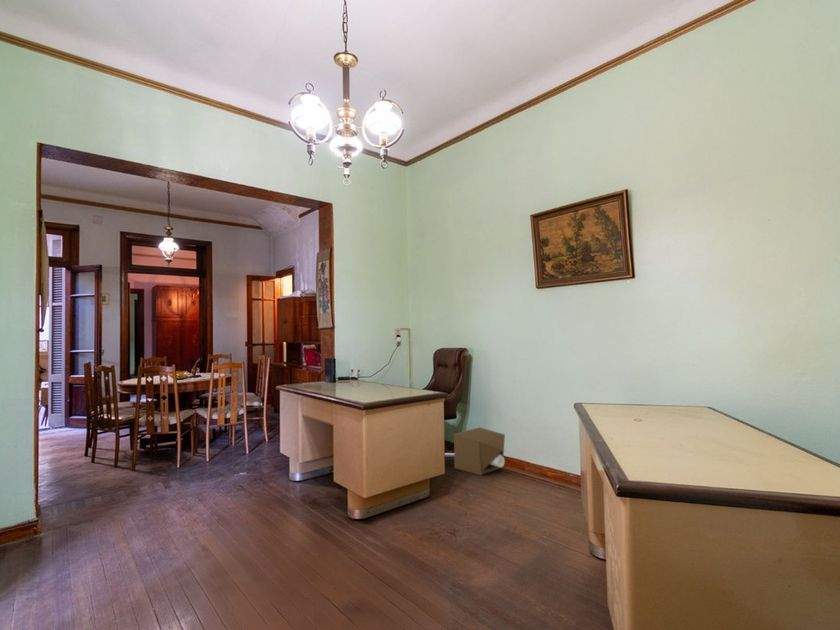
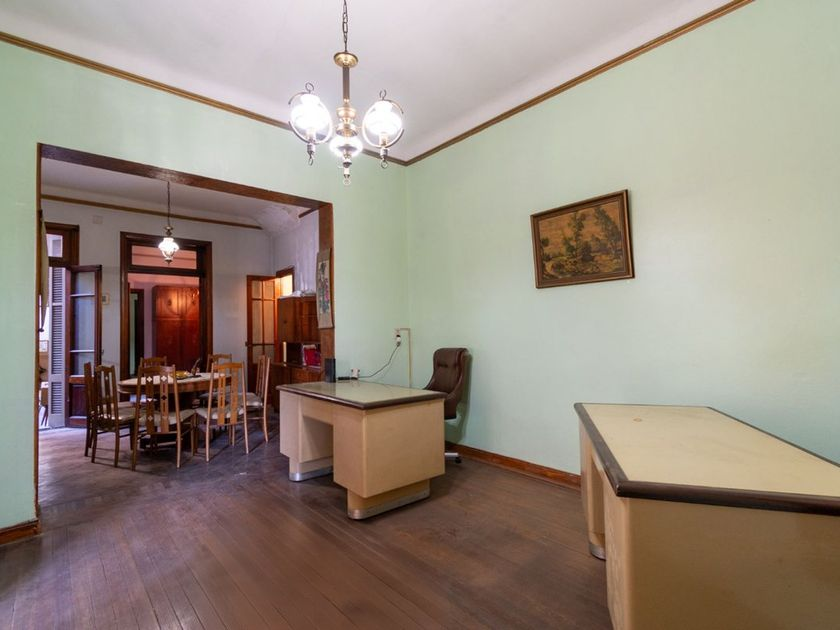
- cardboard box [453,427,506,477]
